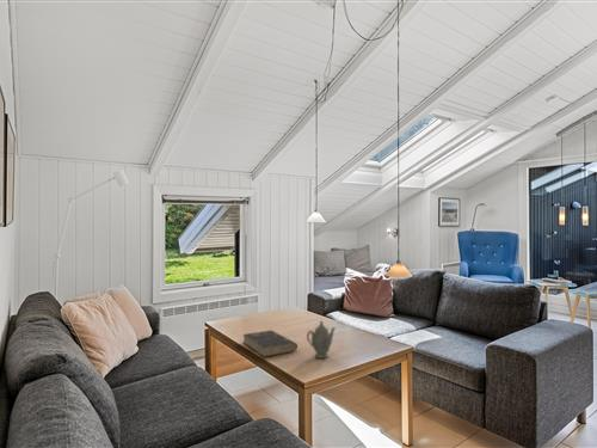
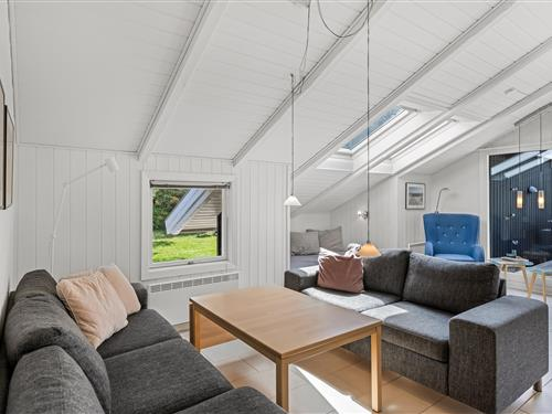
- chinaware [306,319,337,360]
- book [241,330,298,357]
